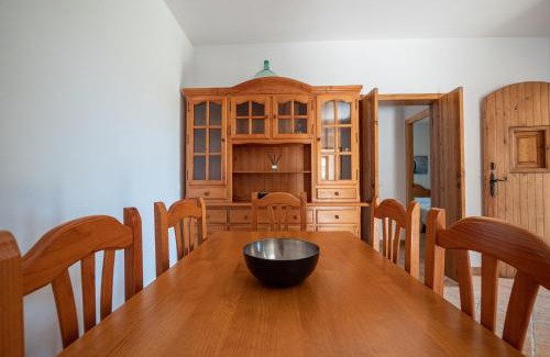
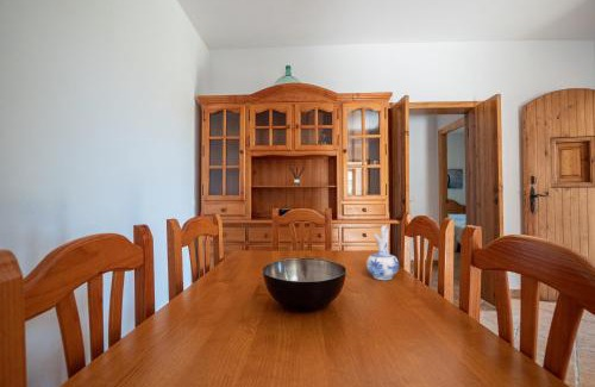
+ ceramic pitcher [365,224,400,281]
